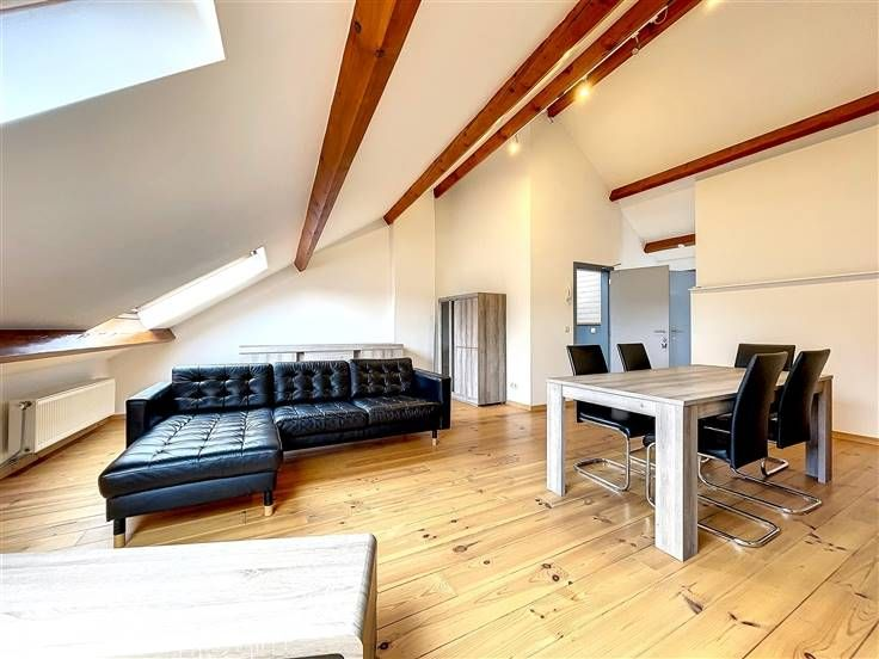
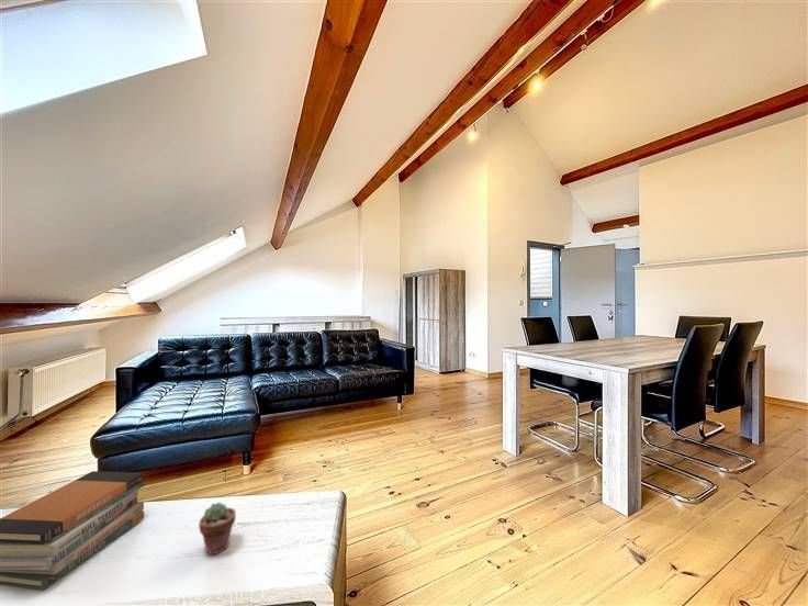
+ potted succulent [198,501,237,557]
+ book stack [0,470,146,592]
